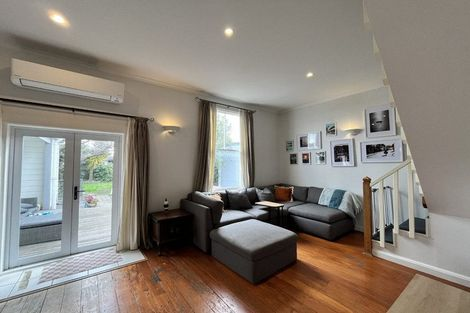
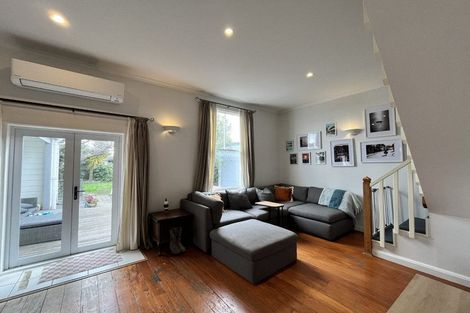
+ boots [169,226,187,255]
